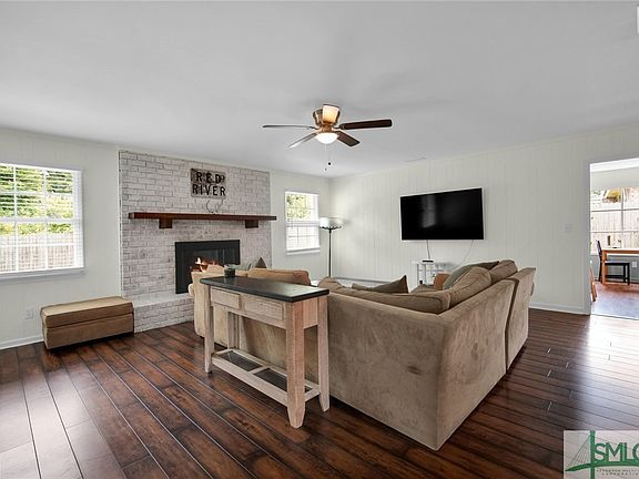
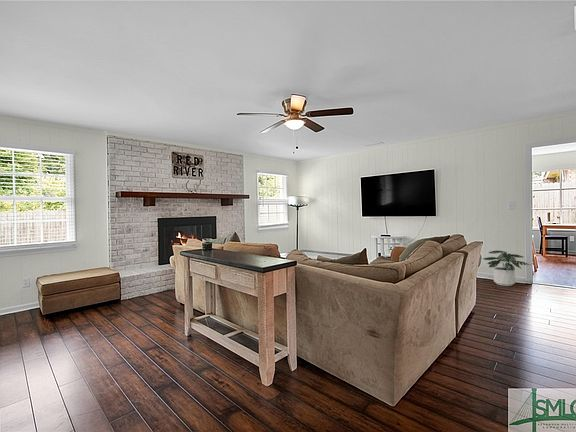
+ potted plant [482,250,531,287]
